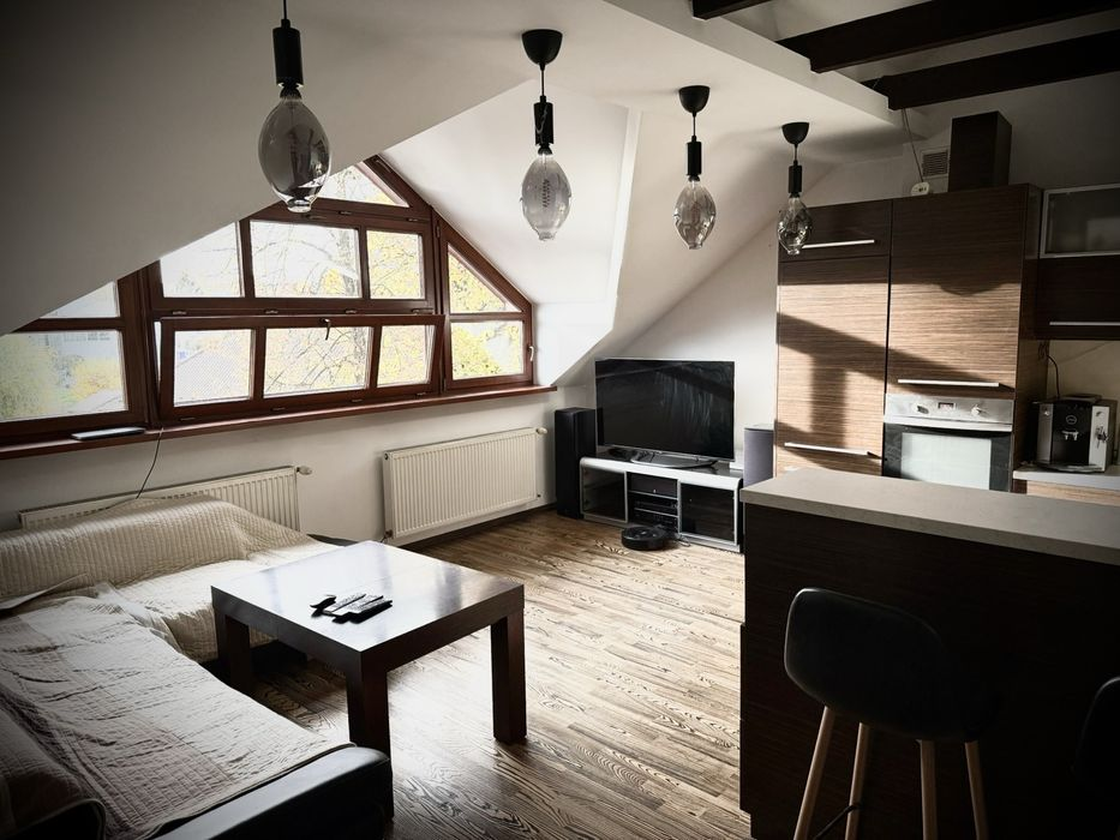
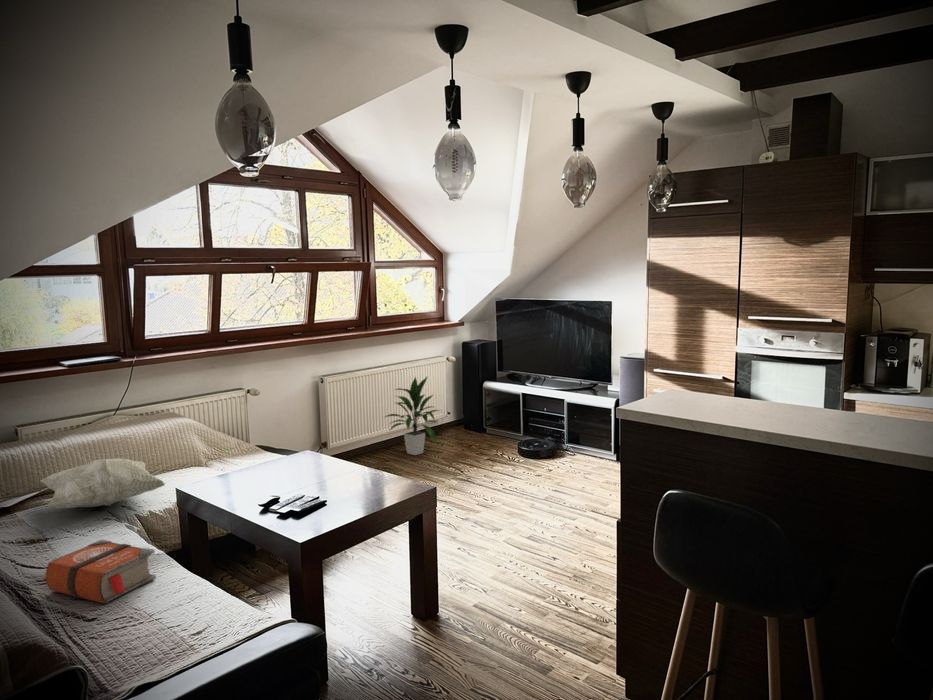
+ indoor plant [382,375,441,456]
+ bible [45,538,157,604]
+ decorative pillow [40,457,166,509]
